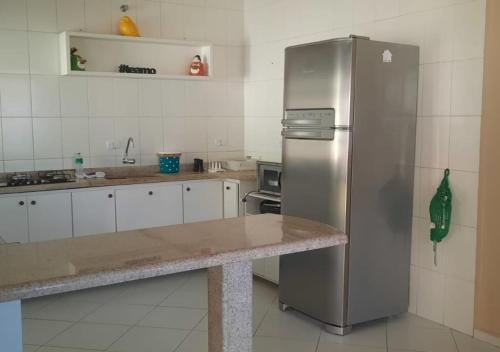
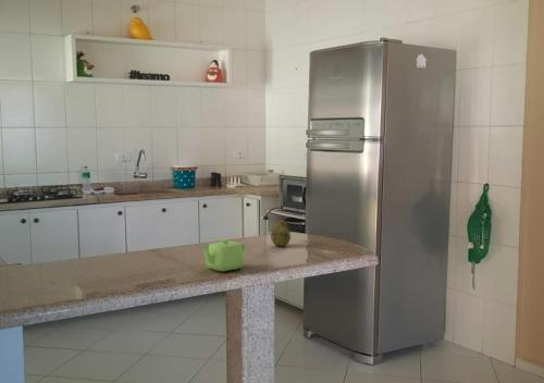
+ teapot [199,238,247,273]
+ fruit [270,215,292,248]
